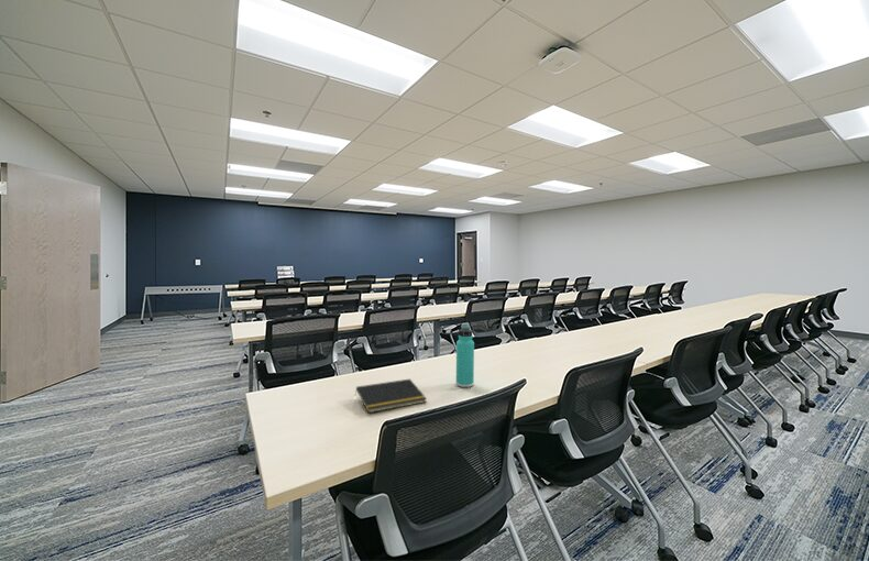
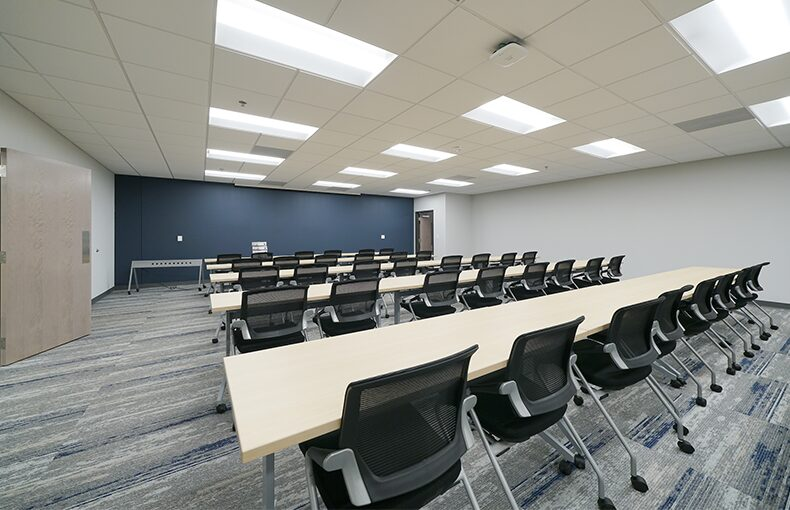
- thermos bottle [455,324,475,388]
- notepad [354,378,428,414]
